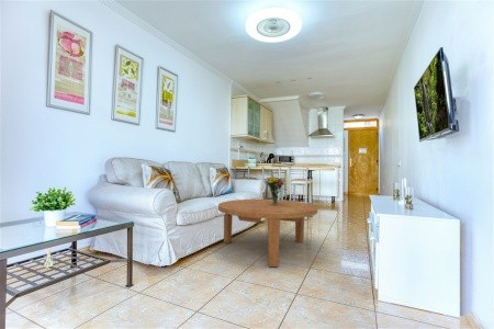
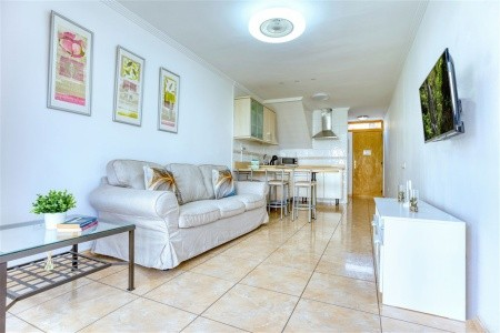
- coffee table [217,198,318,268]
- bouquet [265,175,289,205]
